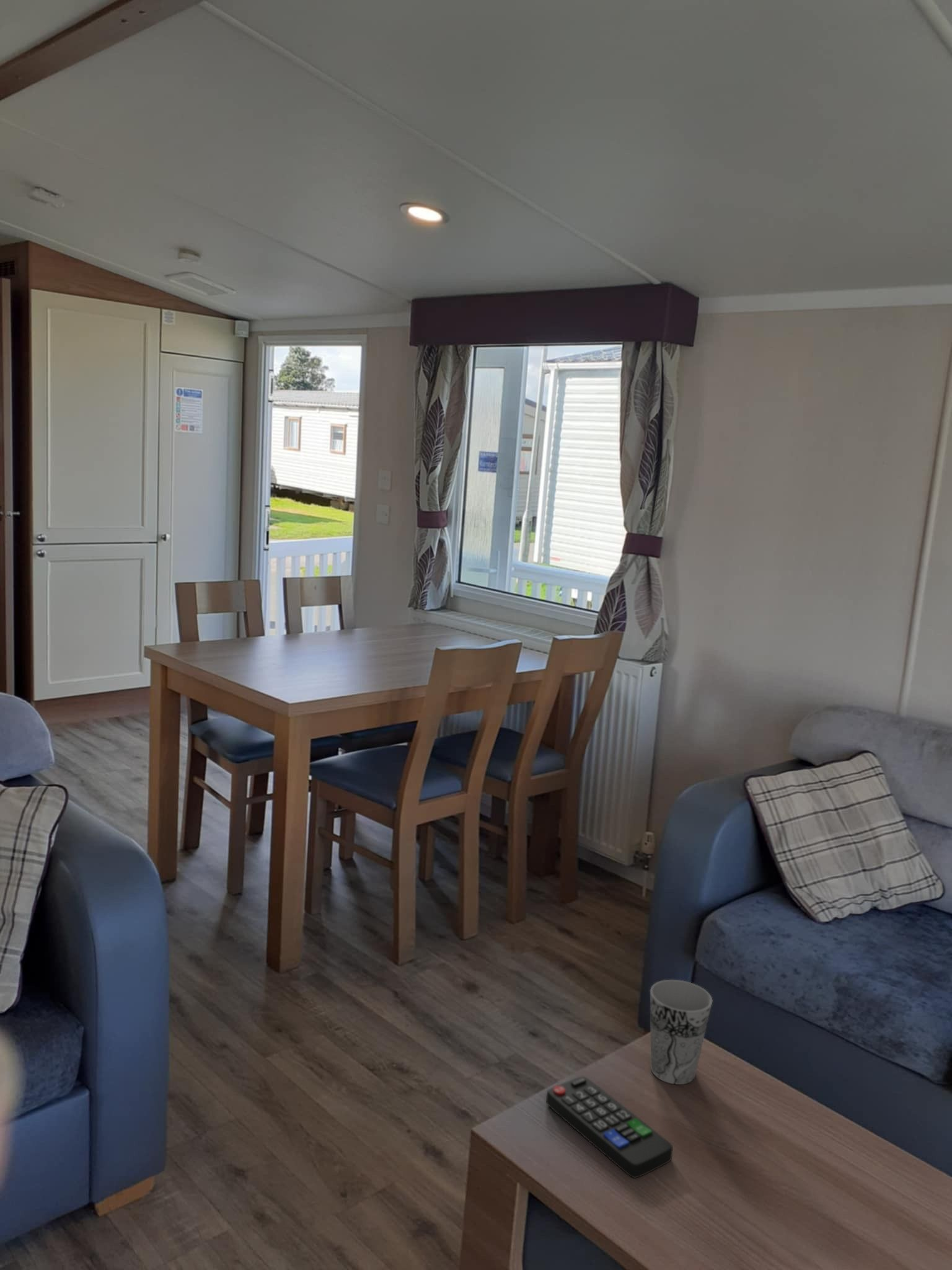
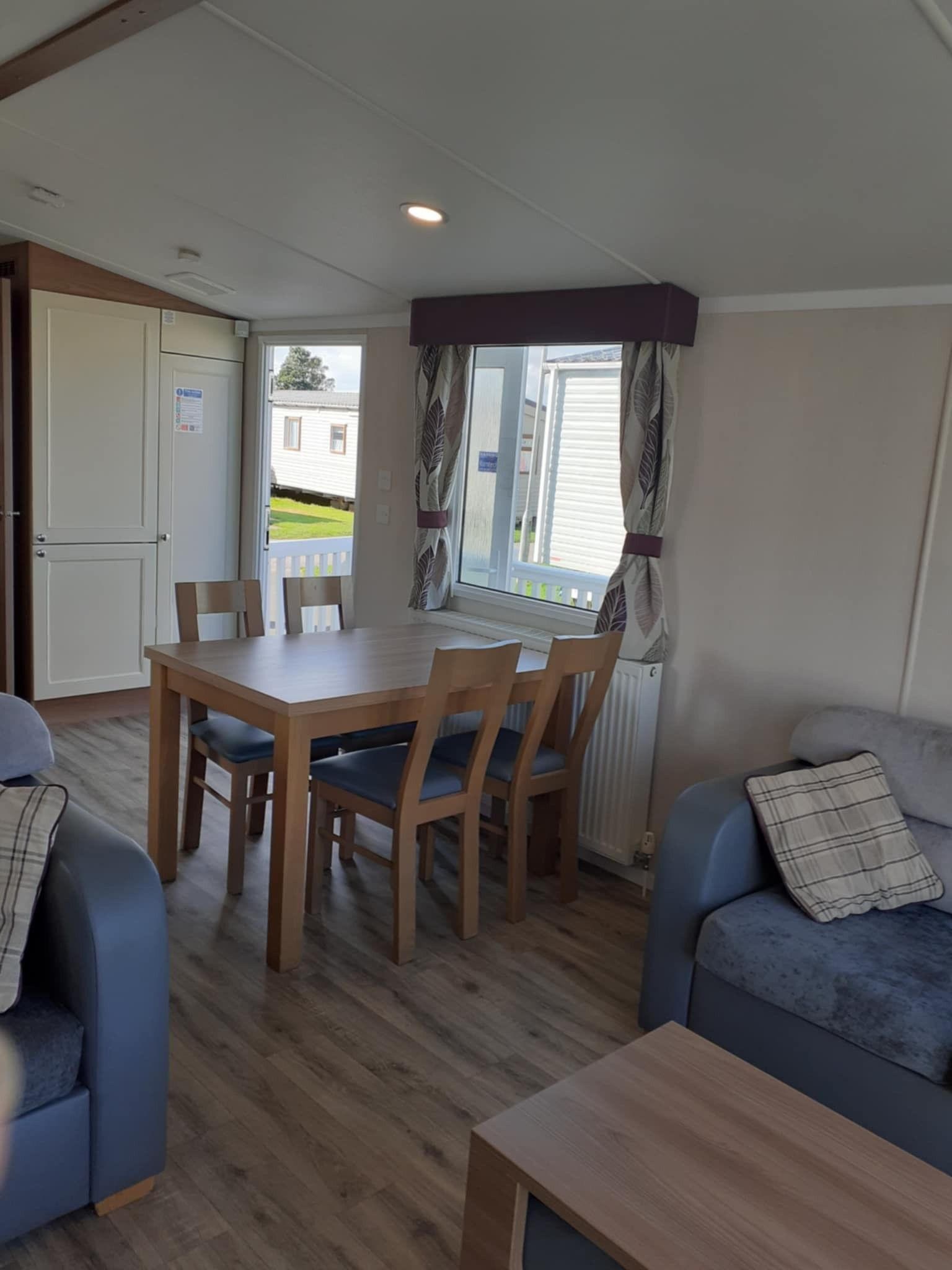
- remote control [545,1075,674,1179]
- cup [650,979,713,1085]
